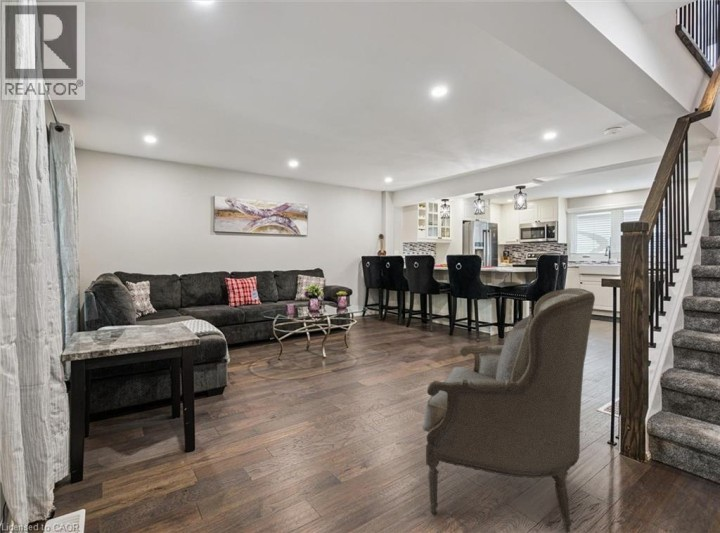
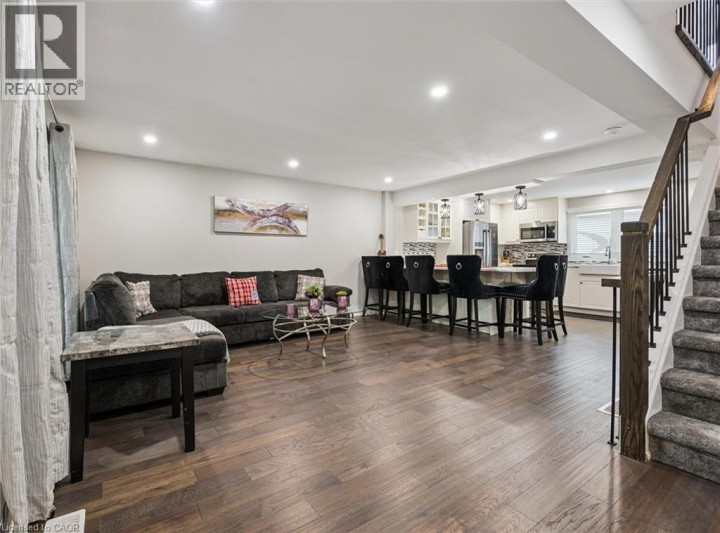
- armchair [421,287,596,533]
